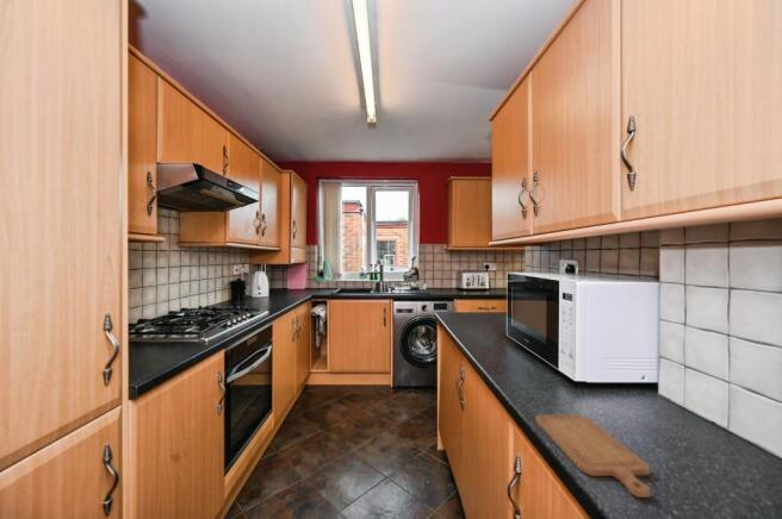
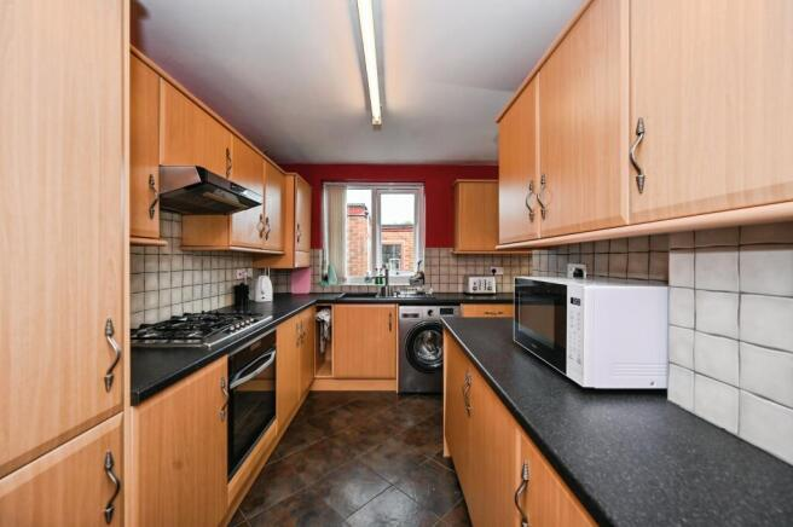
- chopping board [534,413,651,499]
